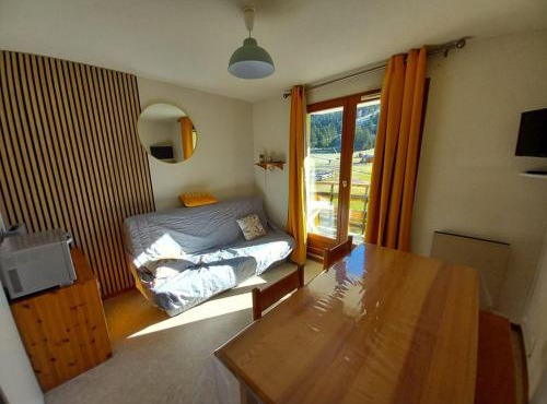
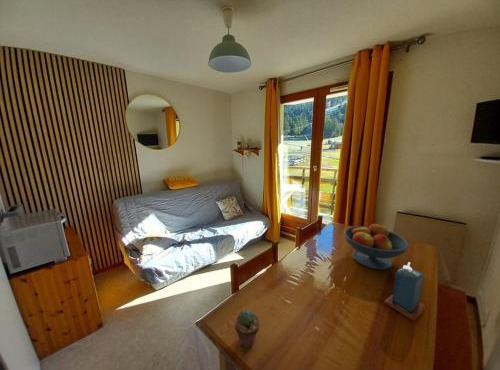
+ candle [383,261,426,322]
+ potted succulent [234,309,260,349]
+ fruit bowl [343,223,410,271]
